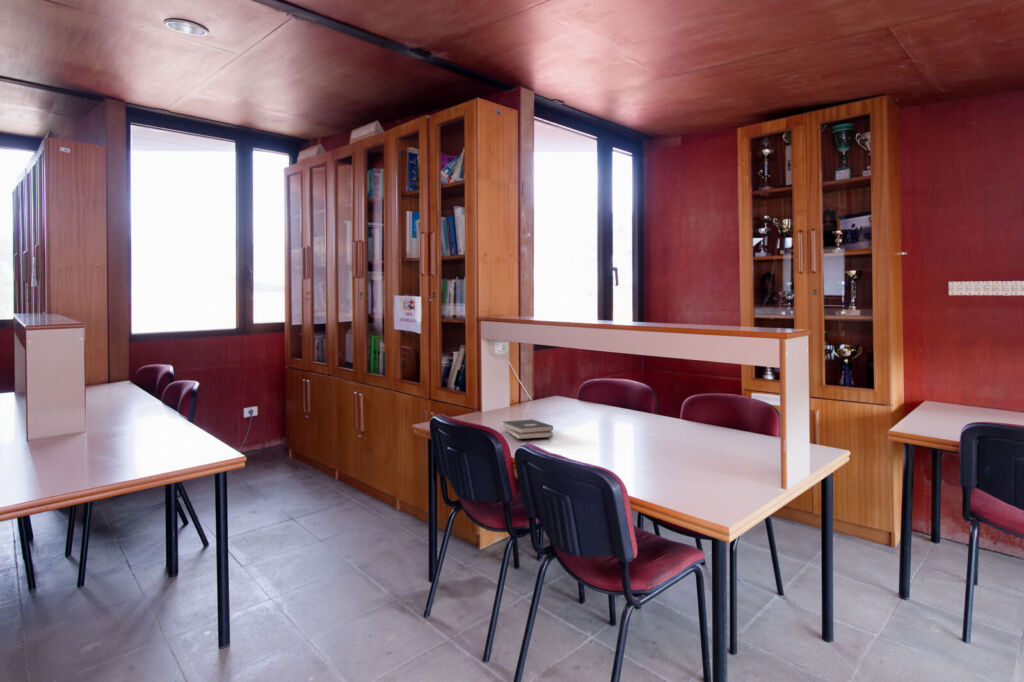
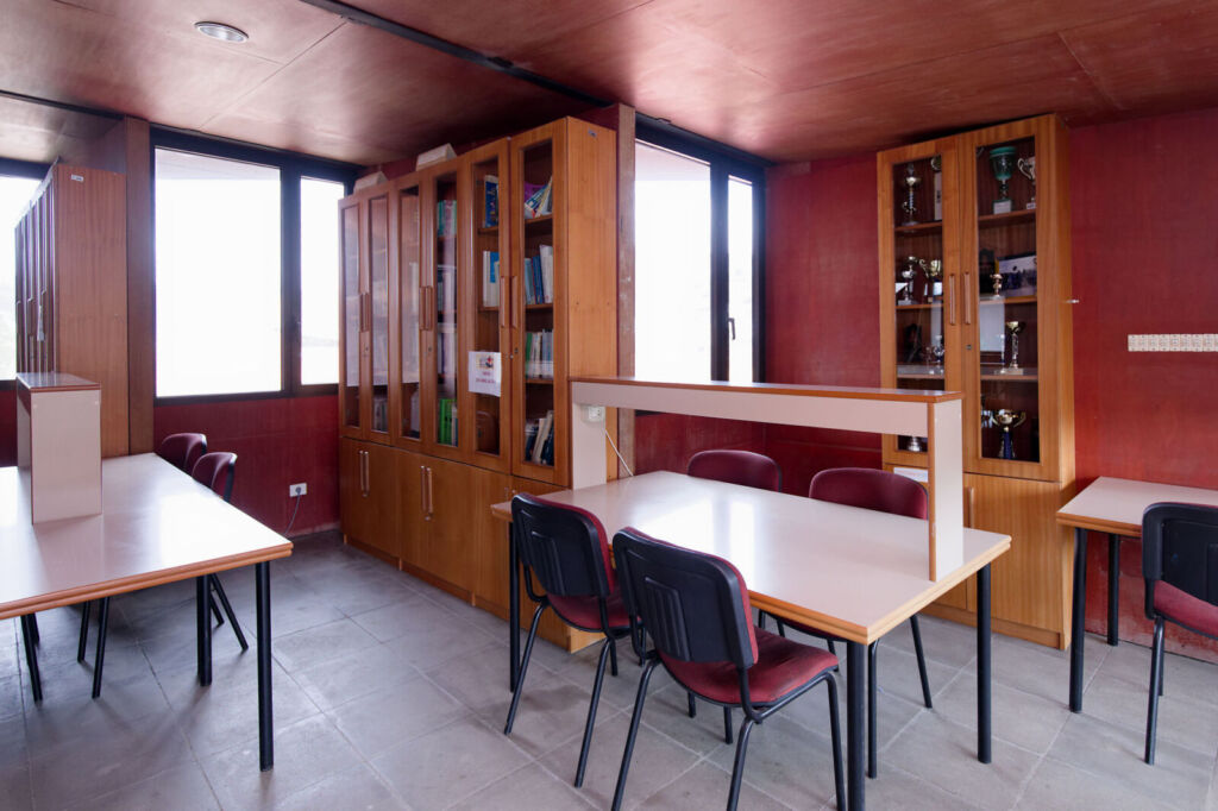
- hardback book [502,418,554,440]
